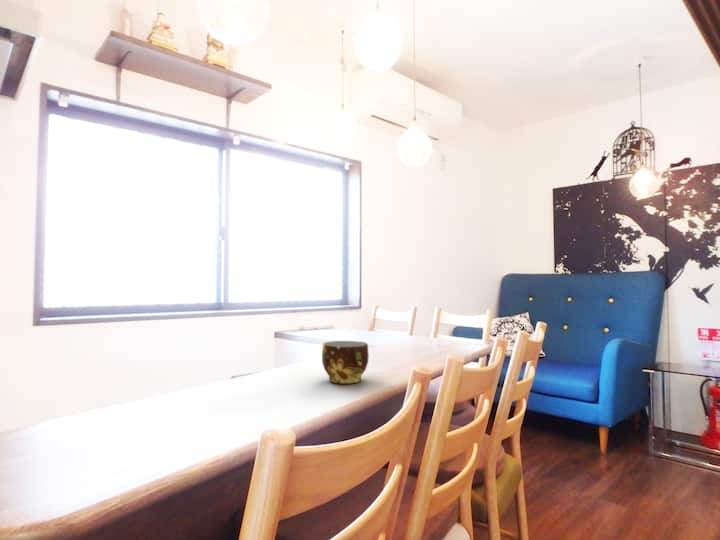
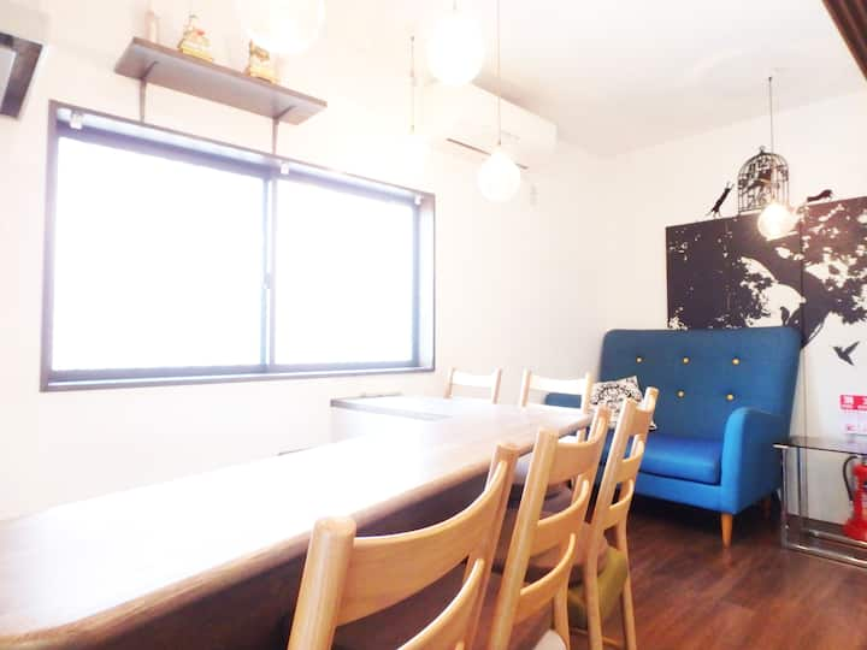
- cup [321,340,370,384]
